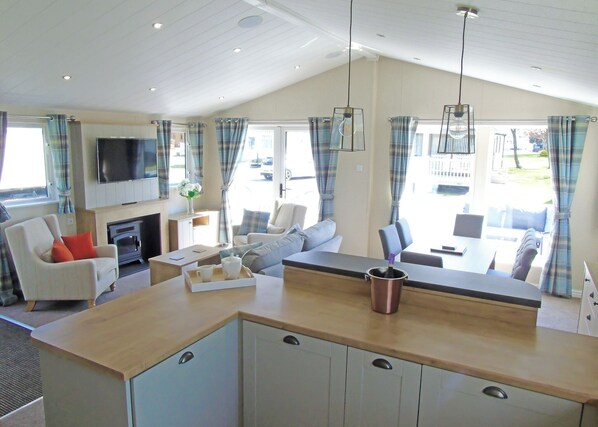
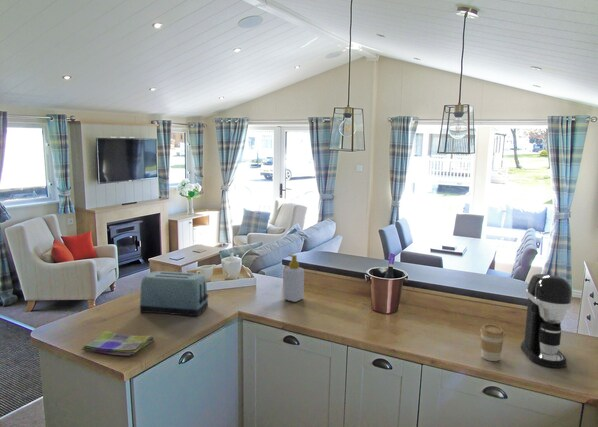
+ soap bottle [282,253,305,303]
+ toaster [139,270,209,317]
+ dish towel [80,330,154,357]
+ coffee cup [479,323,506,362]
+ coffee maker [520,273,573,369]
